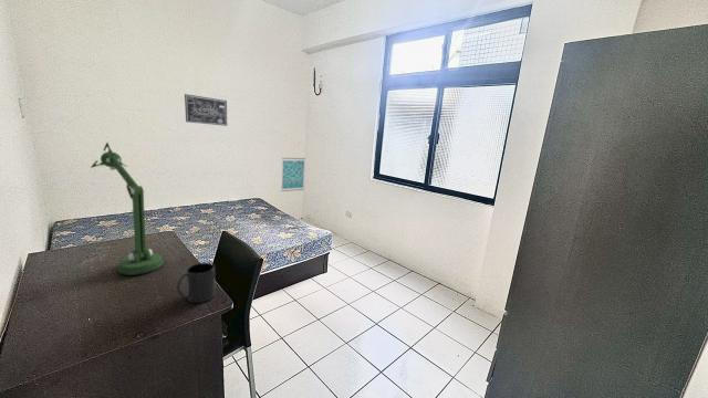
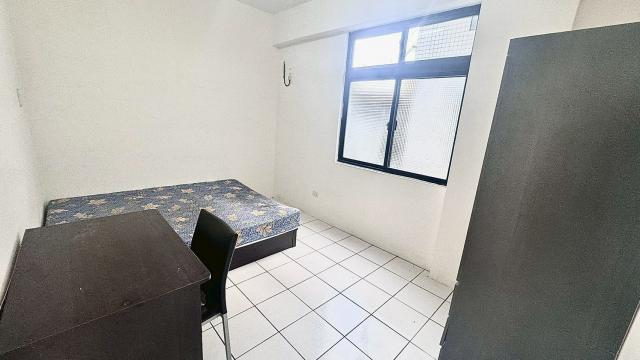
- mug [176,262,217,304]
- desk lamp [90,142,165,276]
- wall art [184,93,228,127]
- wall art [280,157,306,192]
